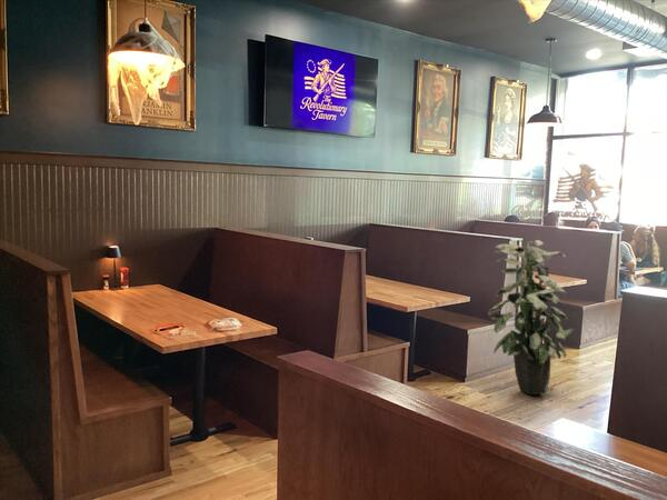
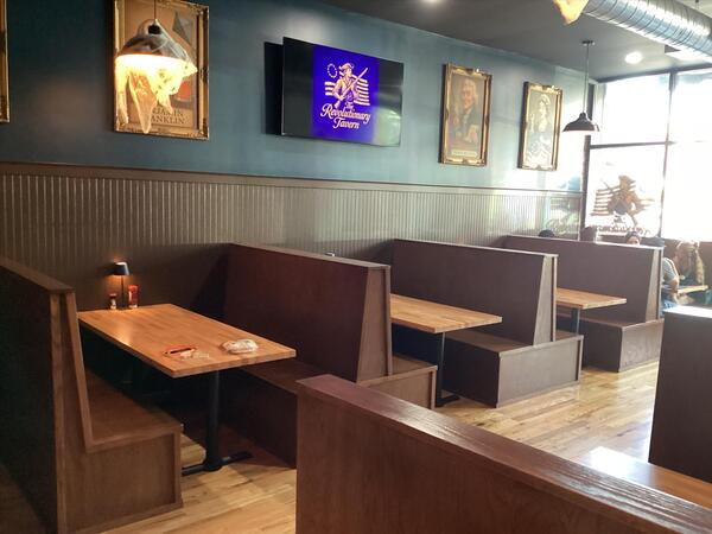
- indoor plant [487,239,576,396]
